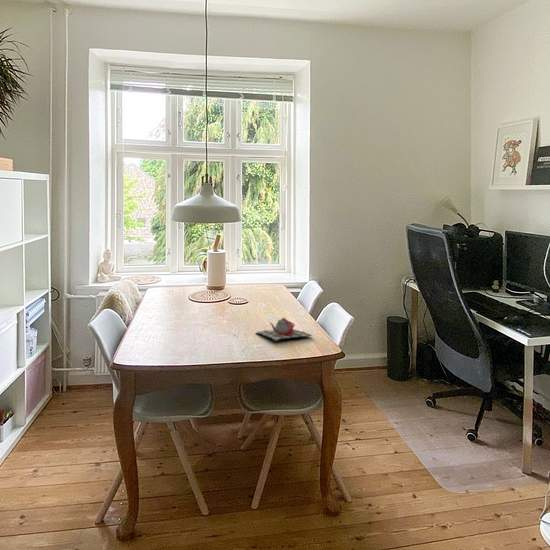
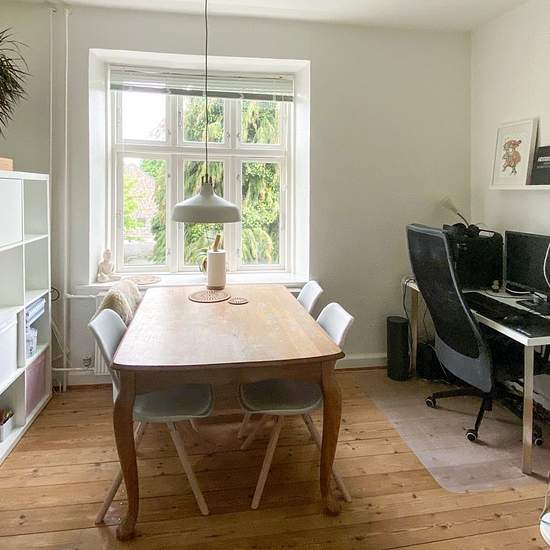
- teapot [254,317,313,342]
